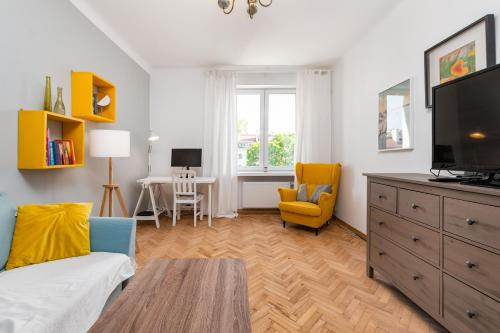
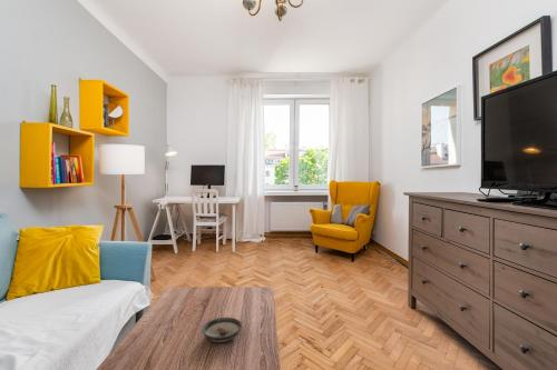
+ saucer [201,317,243,343]
